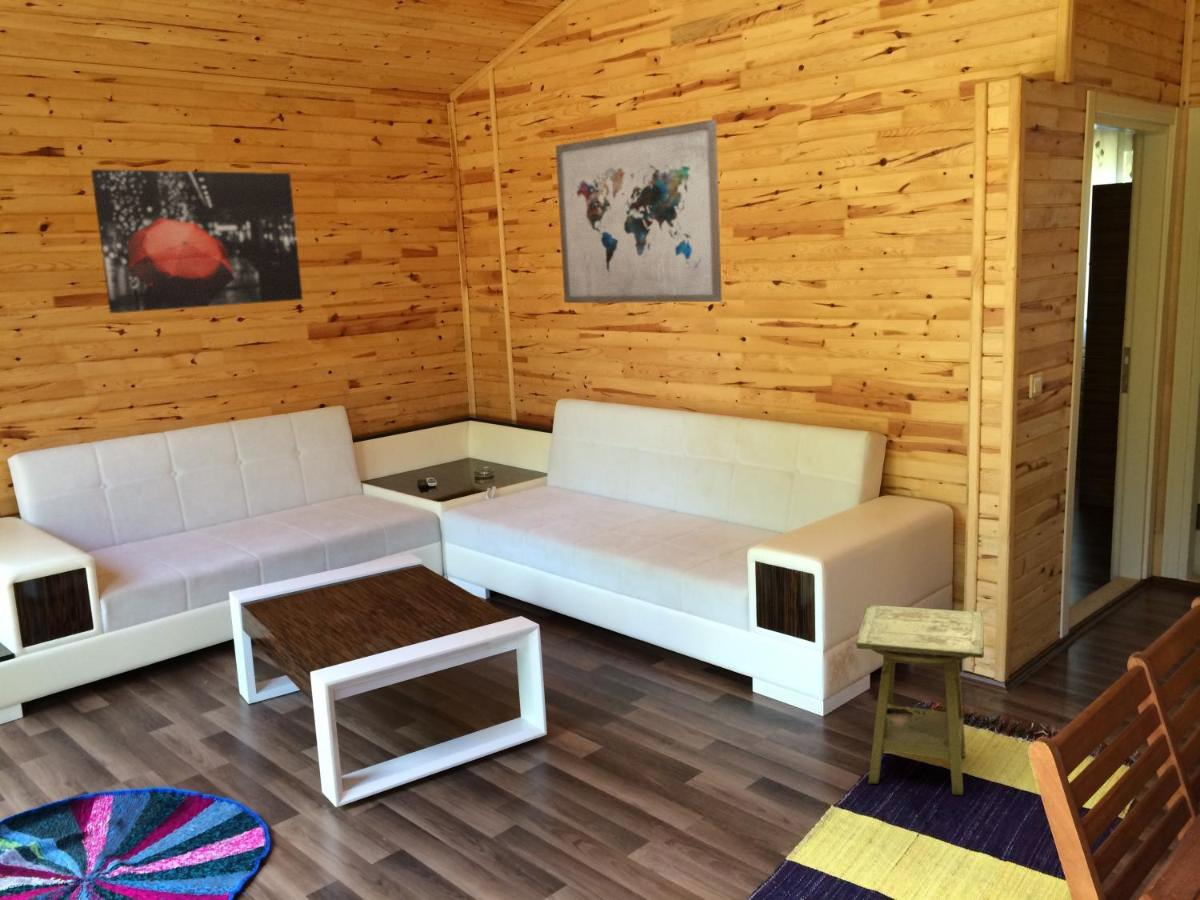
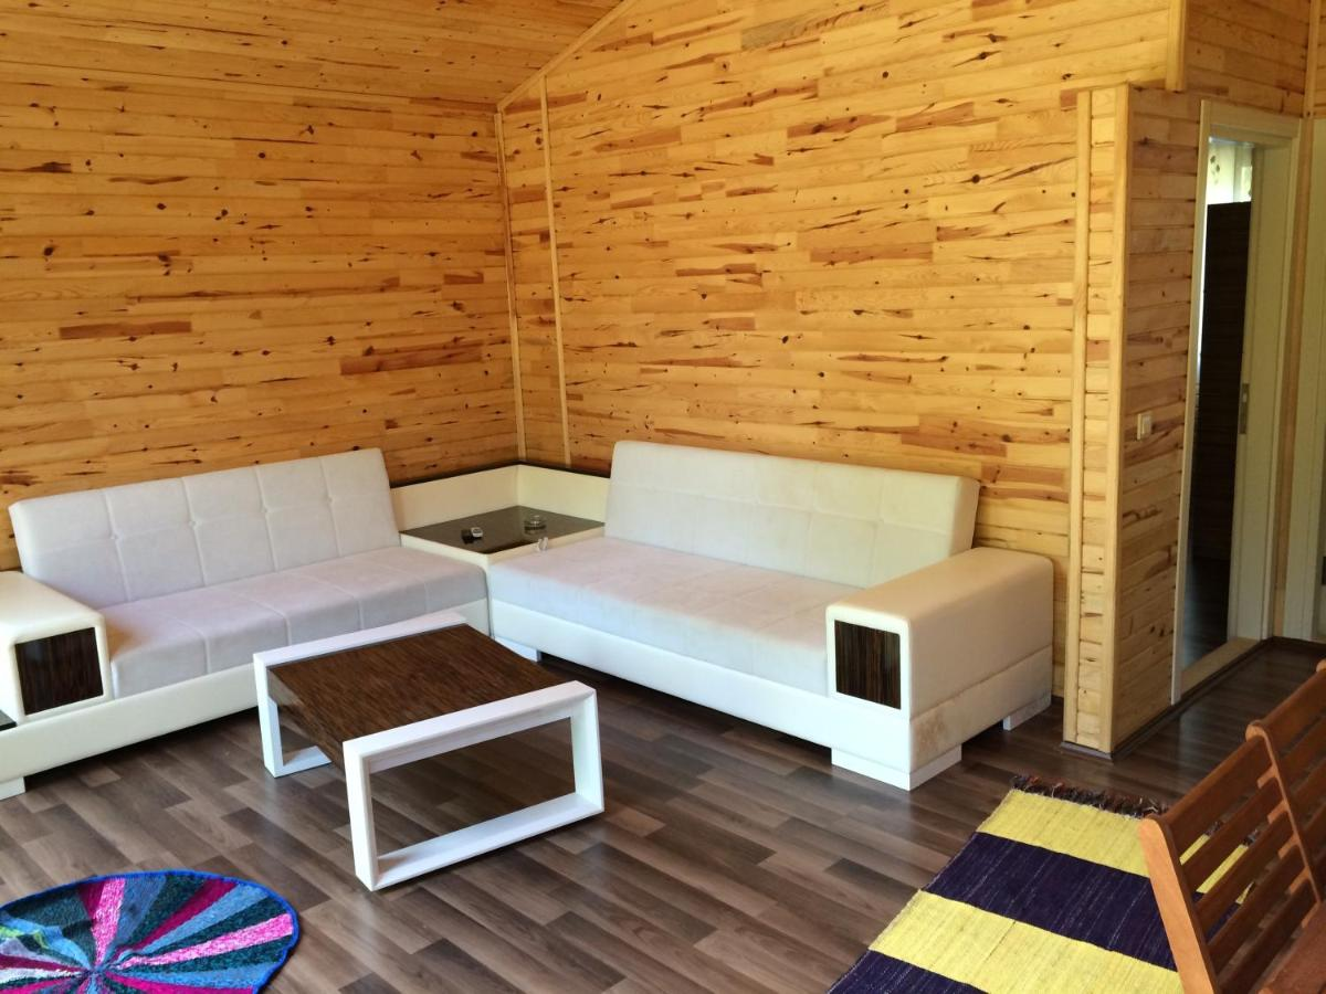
- side table [854,604,985,796]
- wall art [90,168,304,314]
- wall art [555,118,723,304]
